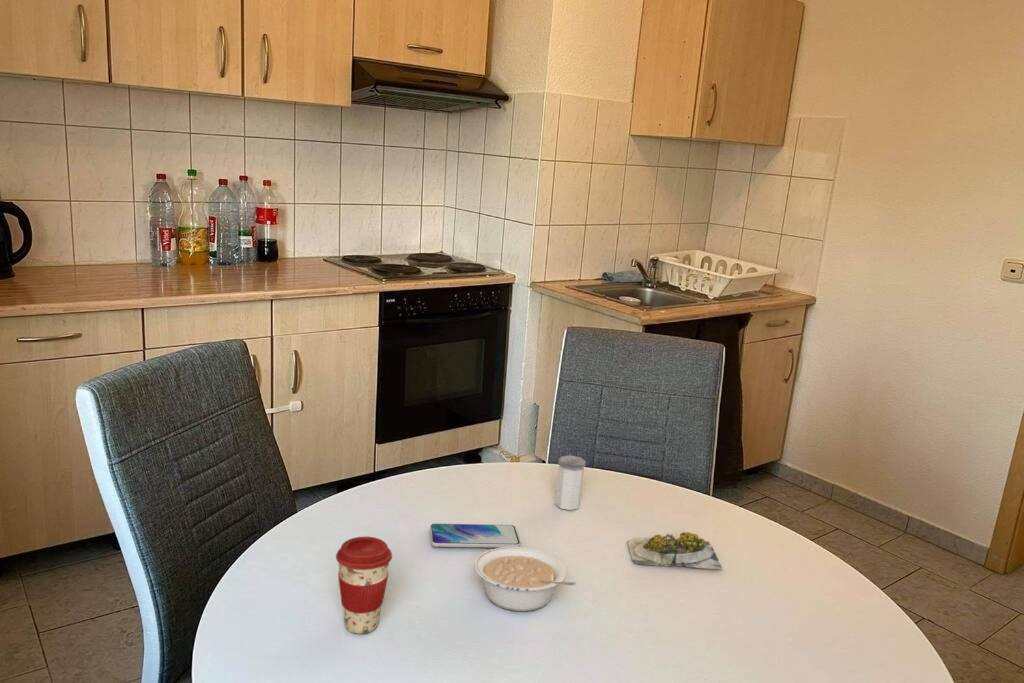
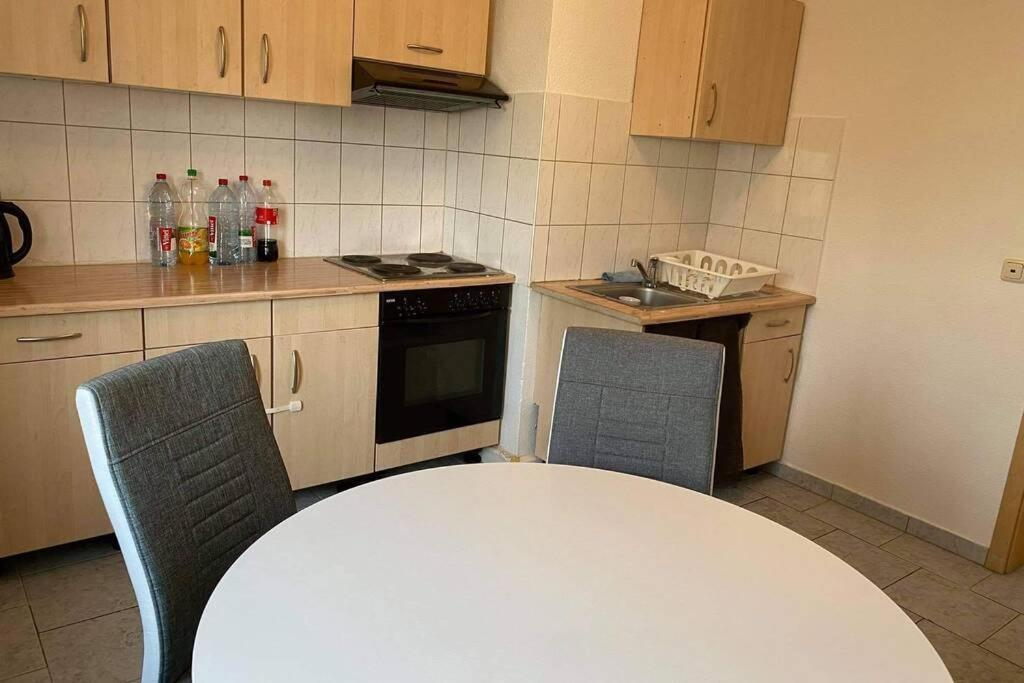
- coffee cup [335,536,393,635]
- salt shaker [554,454,587,511]
- legume [473,546,577,612]
- succulent plant [626,531,724,571]
- smartphone [429,523,521,549]
